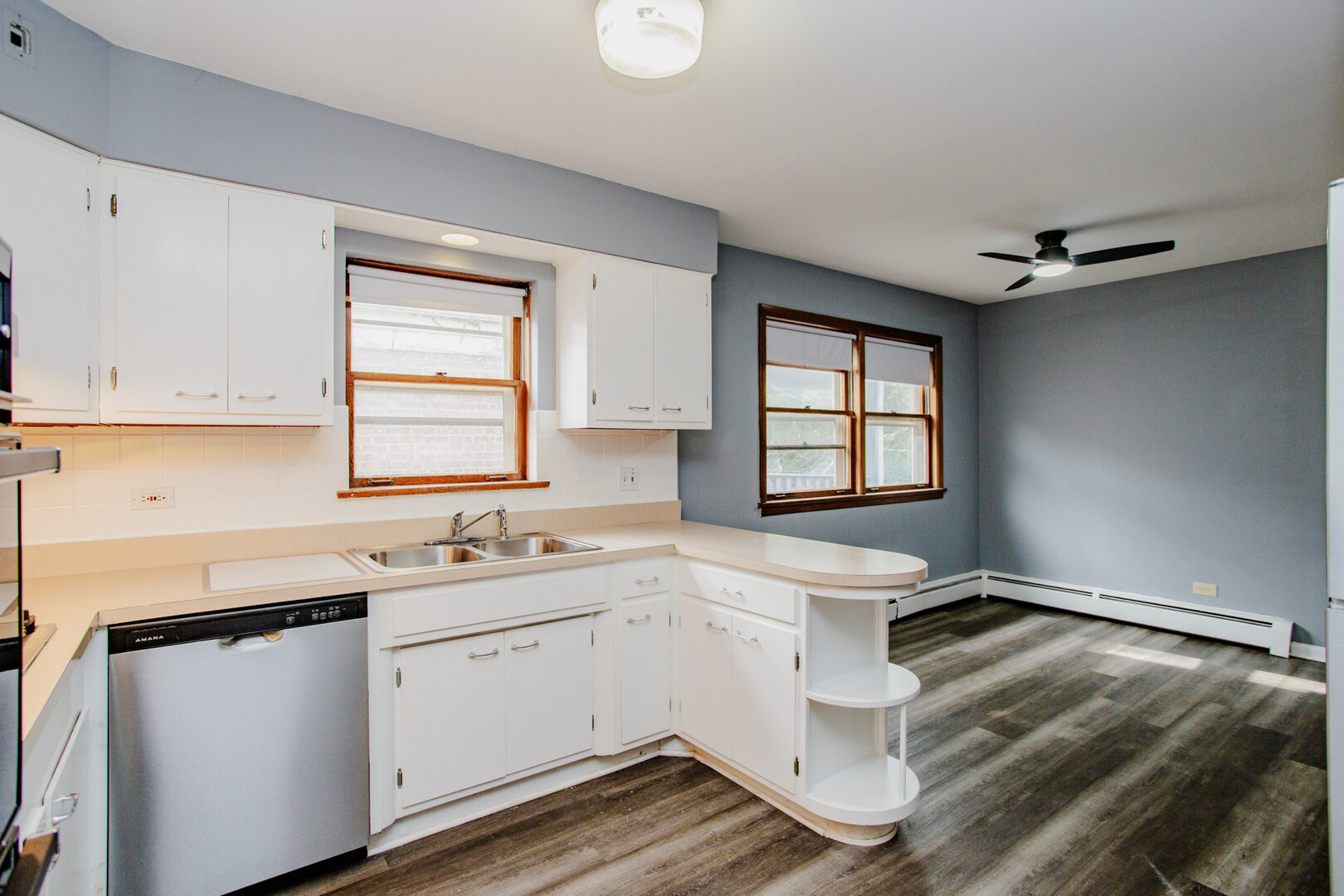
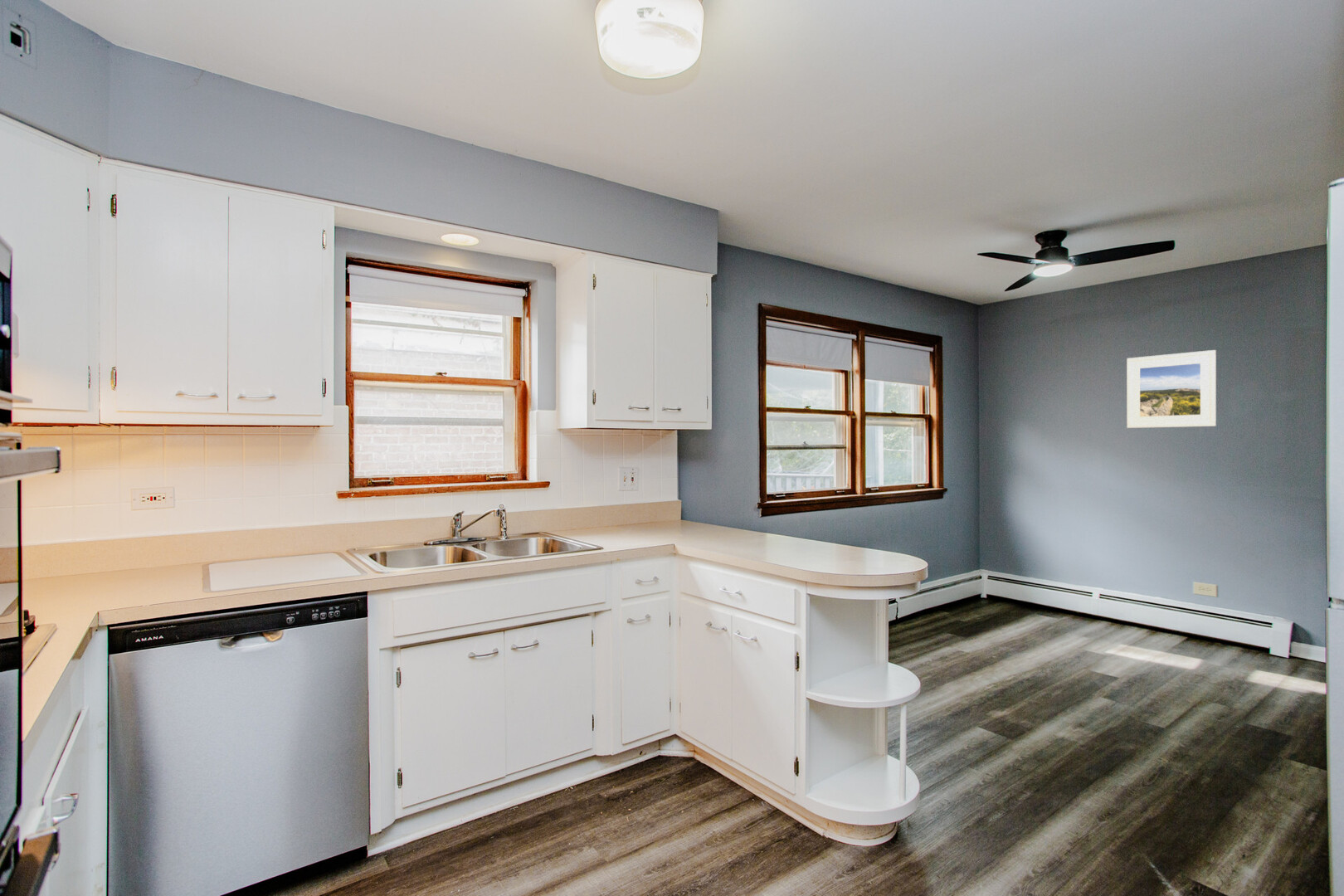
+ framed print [1126,349,1217,429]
